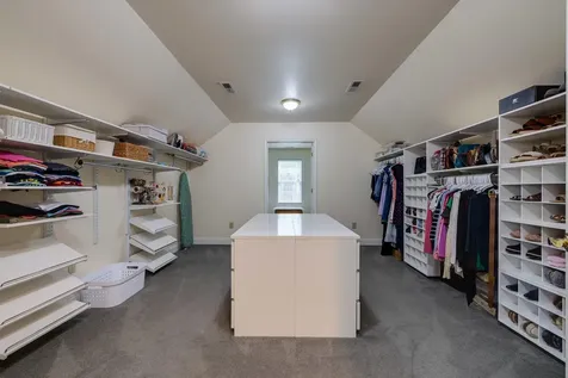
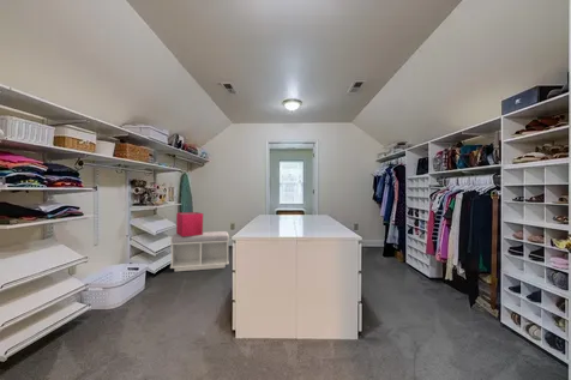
+ storage bin [175,211,204,236]
+ bench [169,230,230,272]
